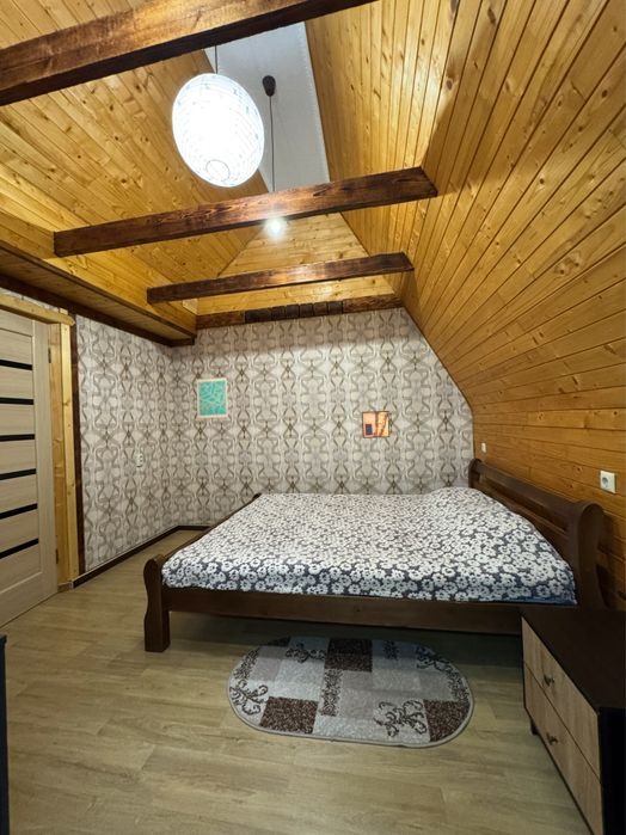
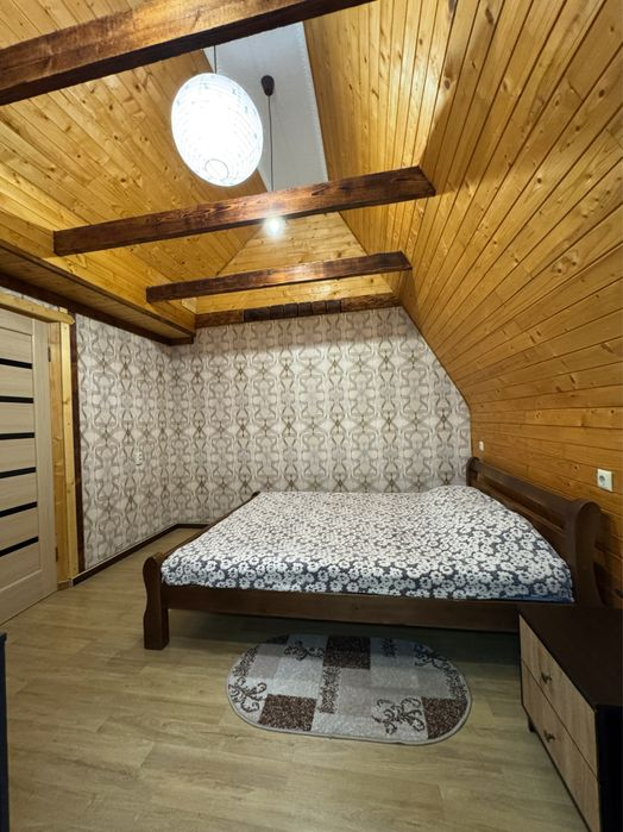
- wall art [361,410,391,440]
- wall art [196,376,229,420]
